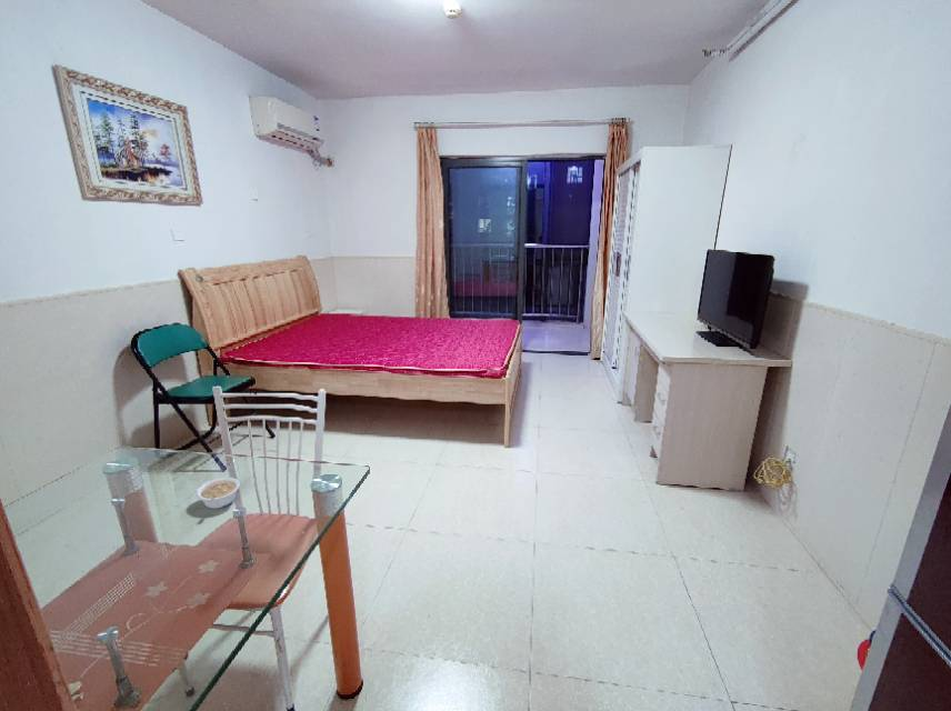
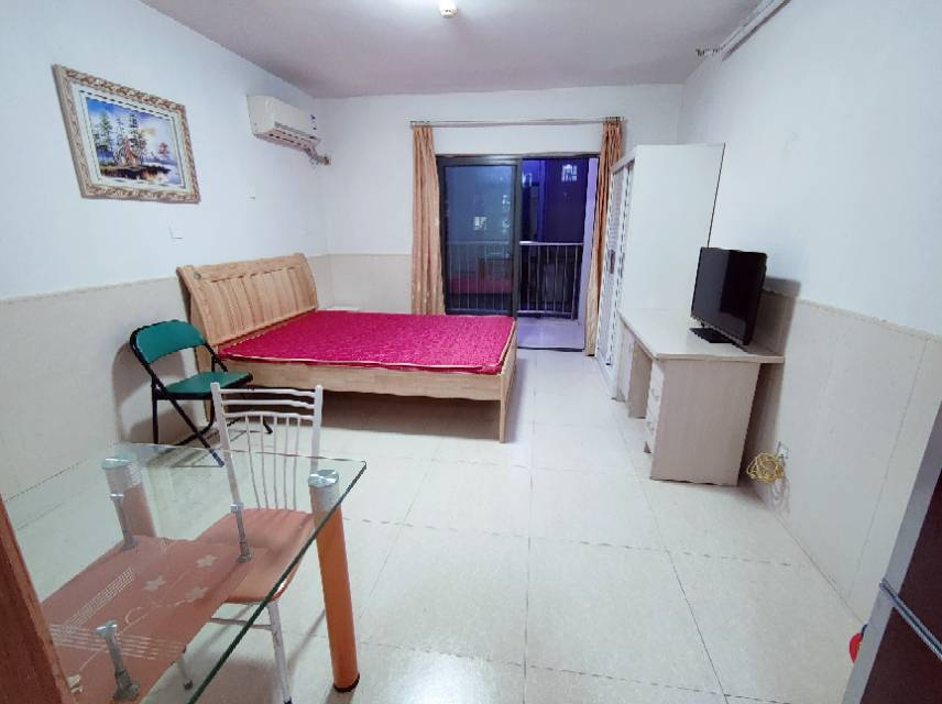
- legume [194,477,241,510]
